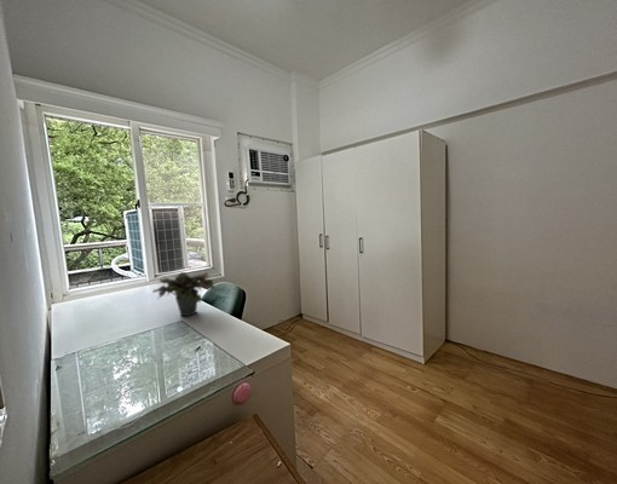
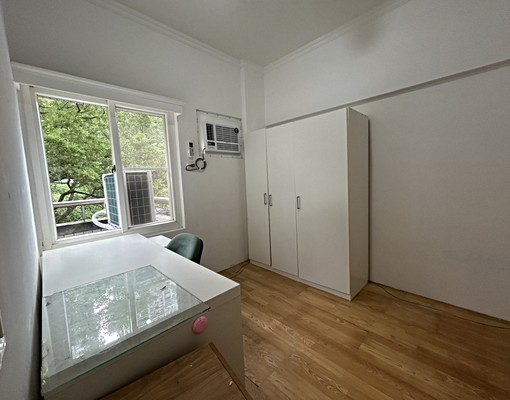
- potted plant [151,271,217,317]
